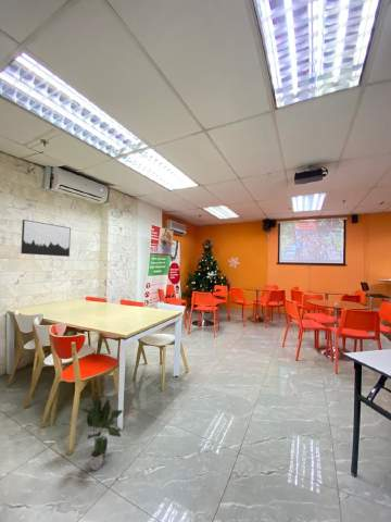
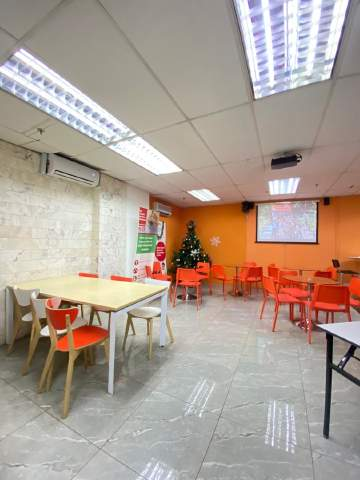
- wall art [20,219,72,258]
- potted plant [78,396,124,471]
